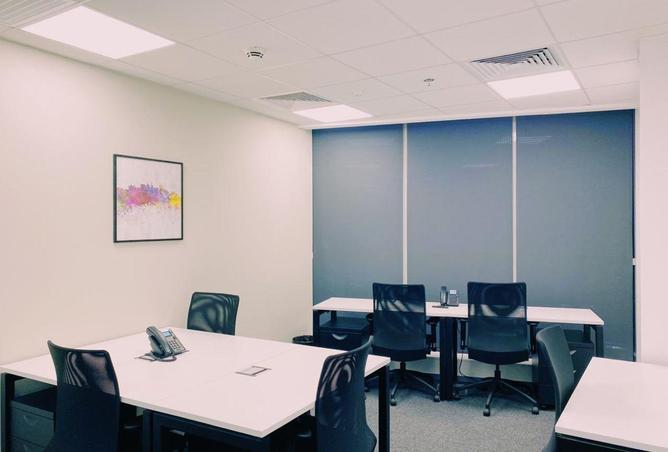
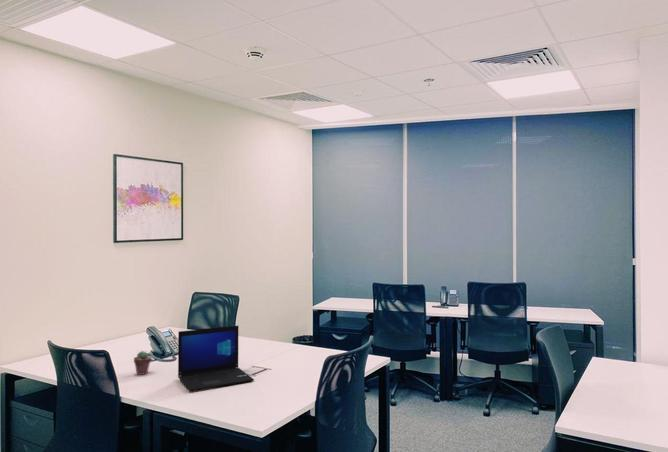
+ potted succulent [133,350,153,376]
+ laptop [177,325,255,392]
